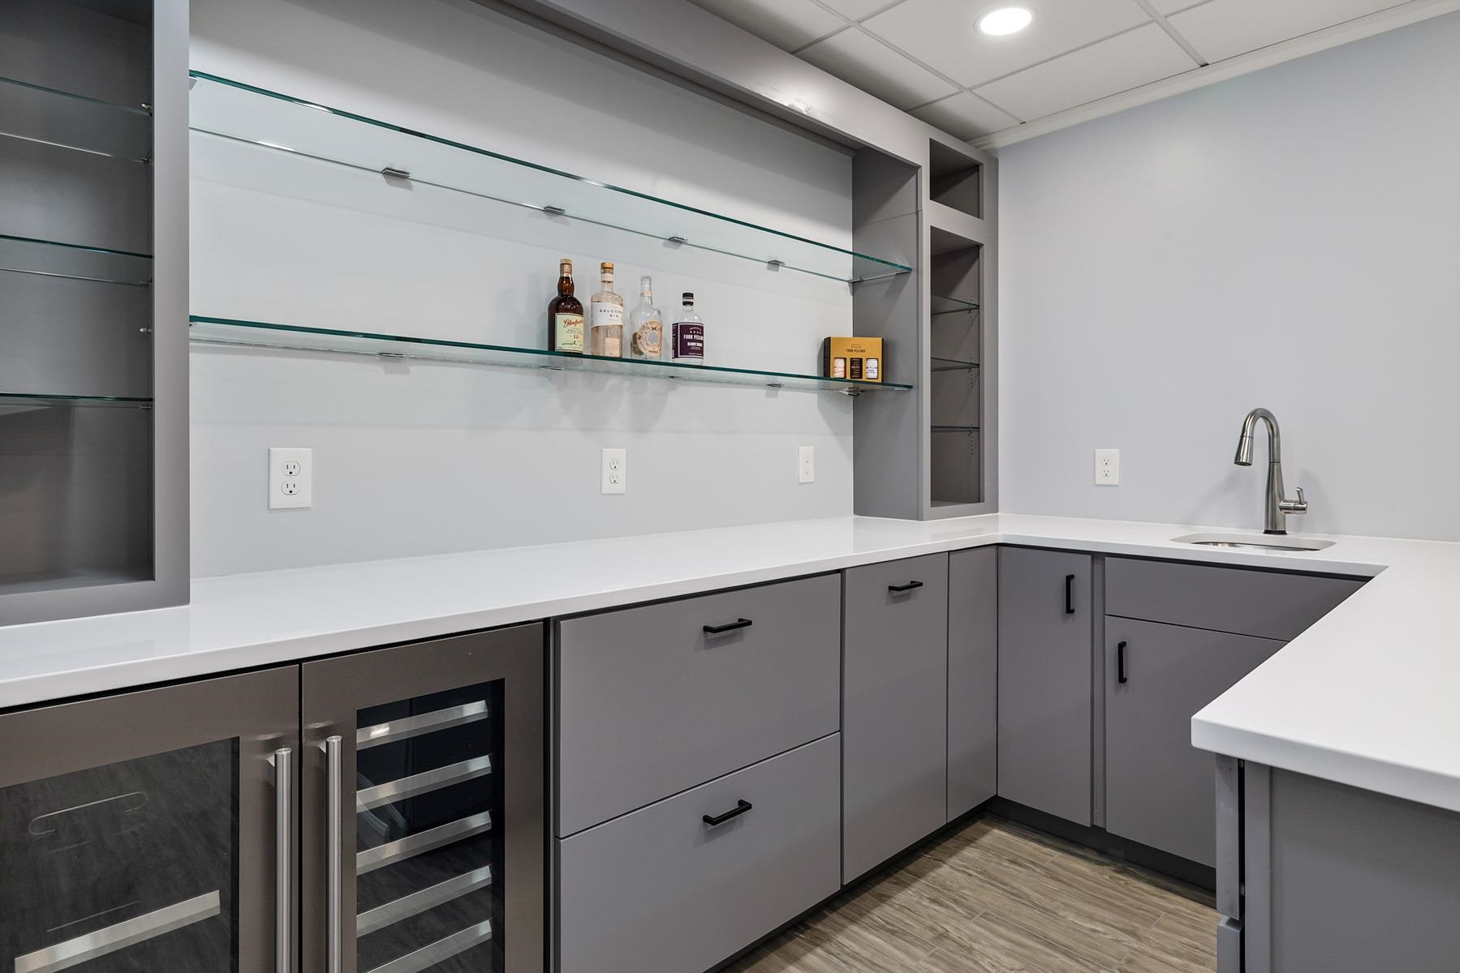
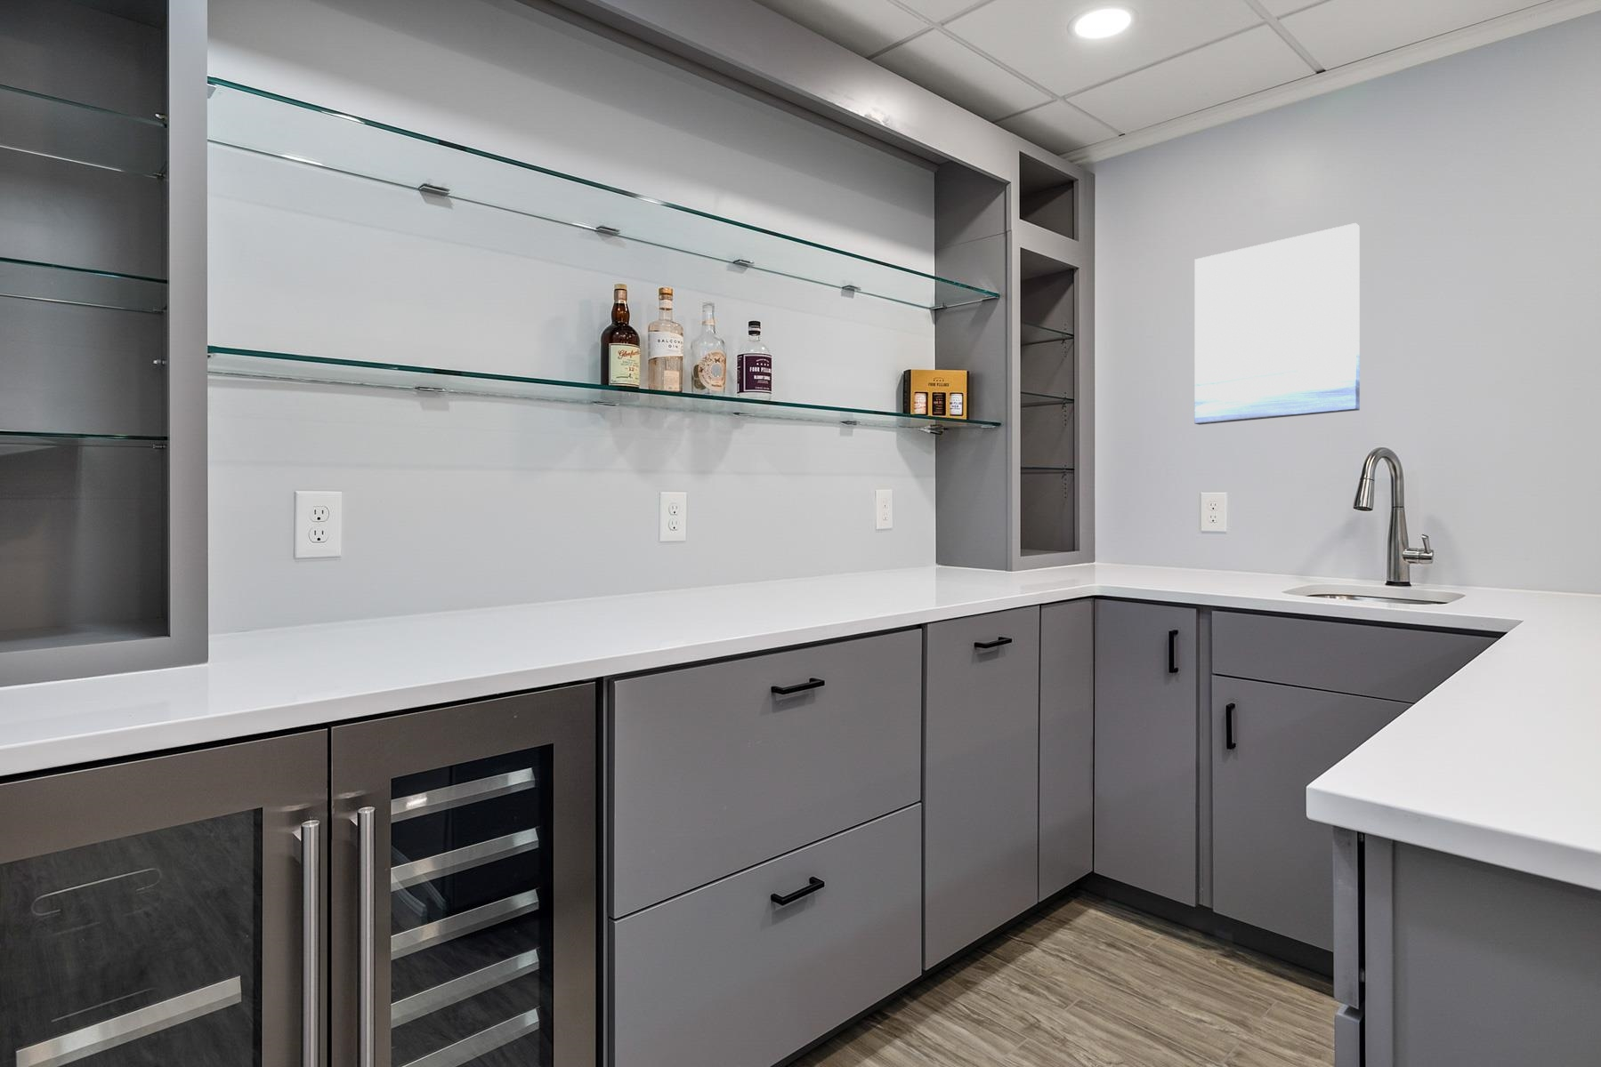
+ wall art [1194,223,1360,426]
